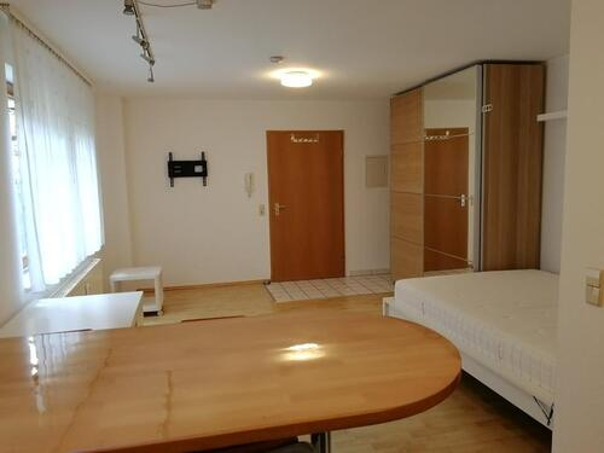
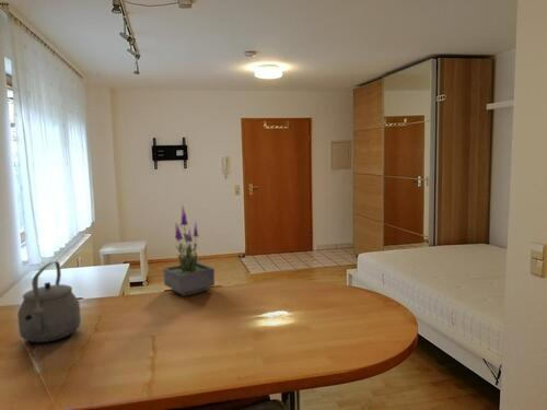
+ potted plant [162,204,216,297]
+ tea kettle [16,260,82,343]
